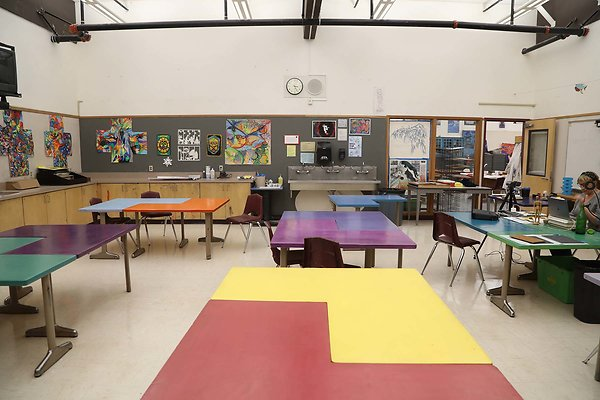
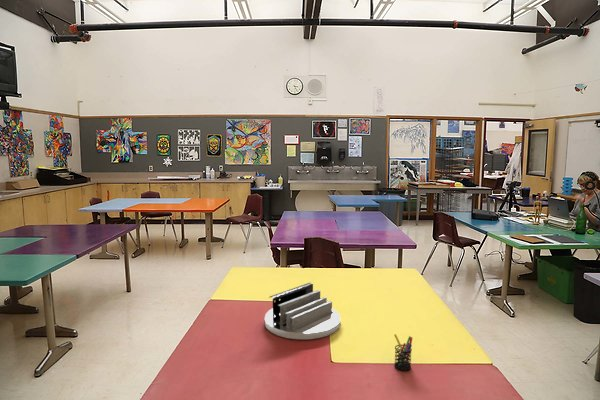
+ desk organizer [264,282,341,340]
+ pen holder [393,333,413,372]
